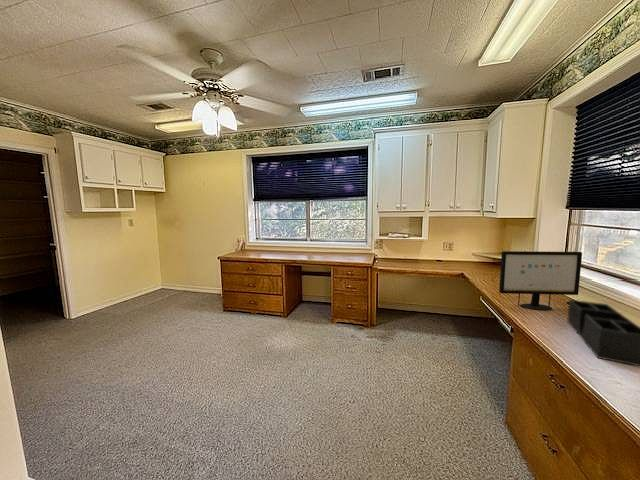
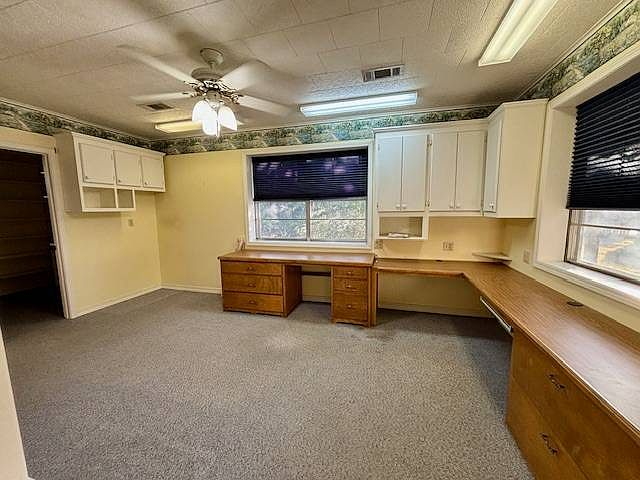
- computer monitor [498,250,583,311]
- desk organizer [566,299,640,367]
